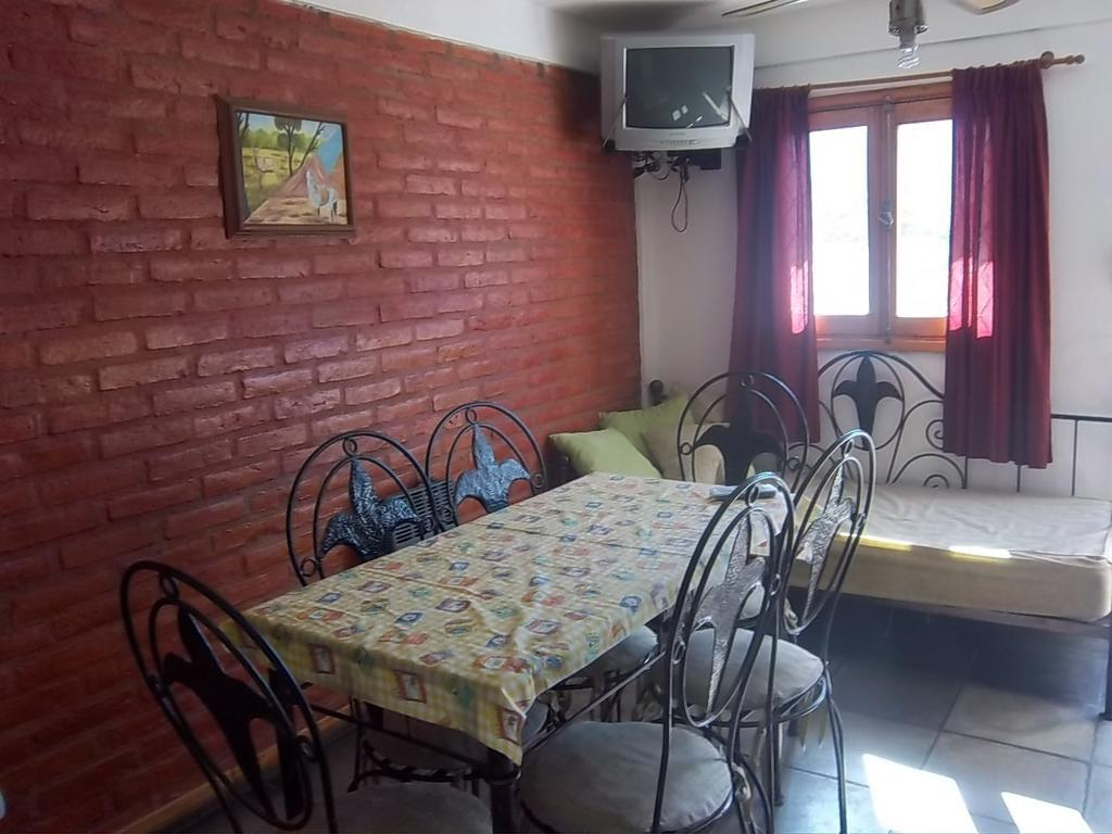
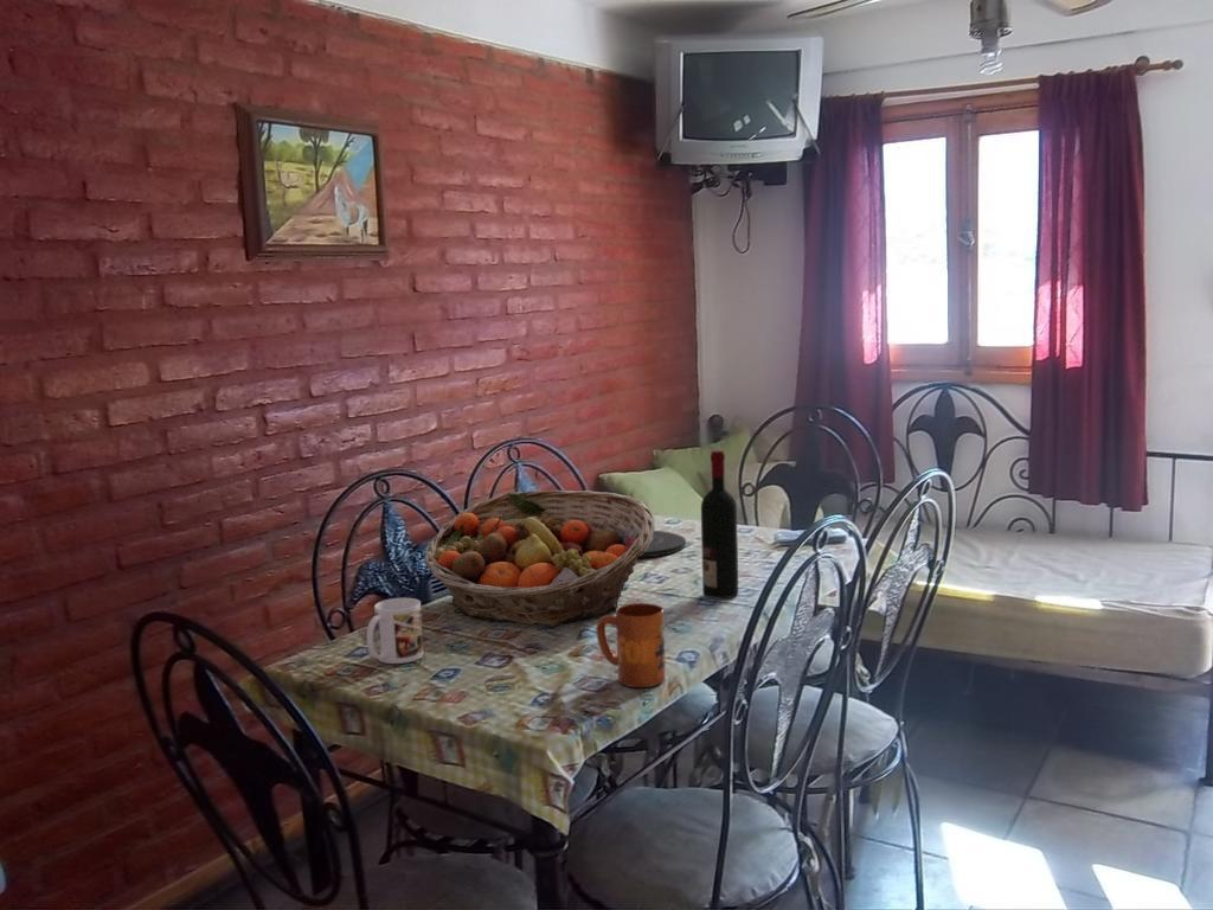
+ plate [638,530,687,559]
+ mug [595,602,667,688]
+ fruit basket [423,489,656,627]
+ mug [366,597,424,665]
+ alcohol [700,449,739,600]
